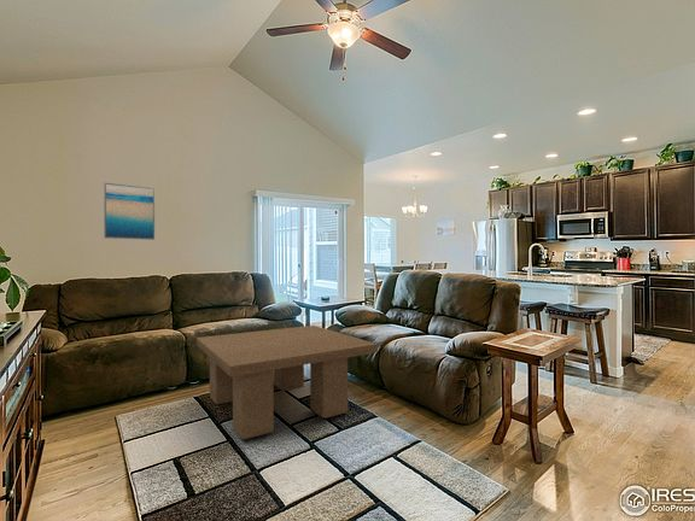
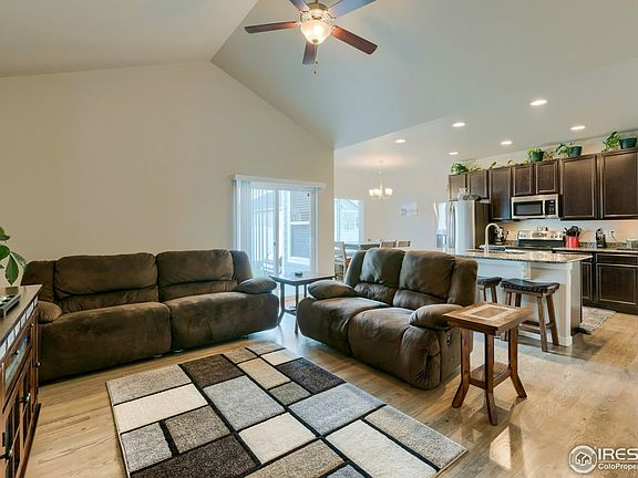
- coffee table [195,324,379,440]
- wall art [103,182,156,241]
